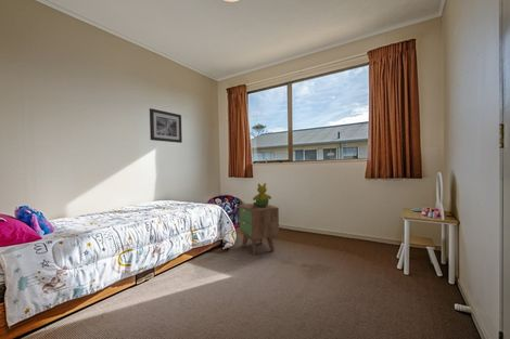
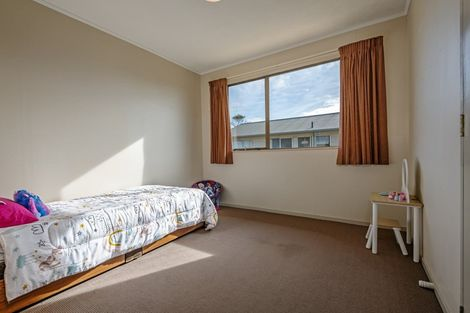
- nightstand [238,203,280,257]
- teddy bear [252,182,272,207]
- wall art [149,107,183,144]
